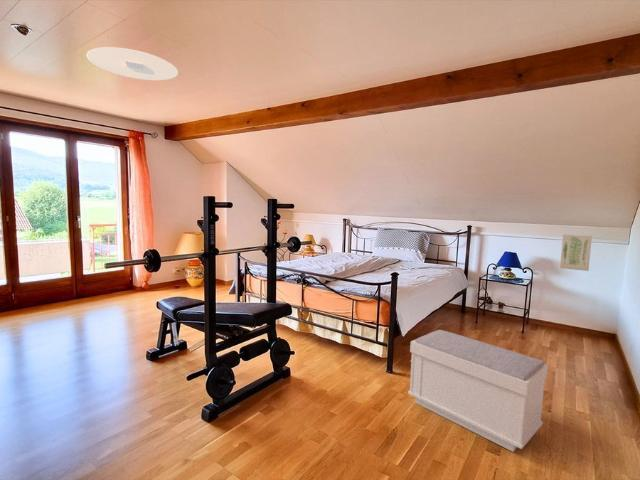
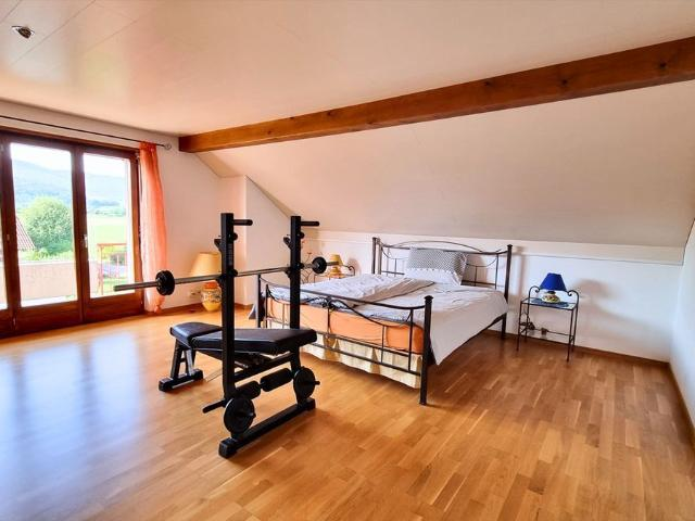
- wall art [559,234,593,272]
- bench [407,329,549,453]
- ceiling light [86,46,179,81]
